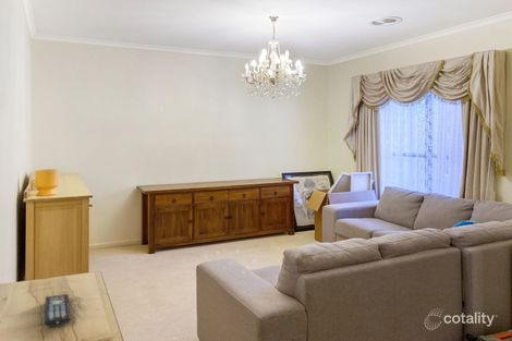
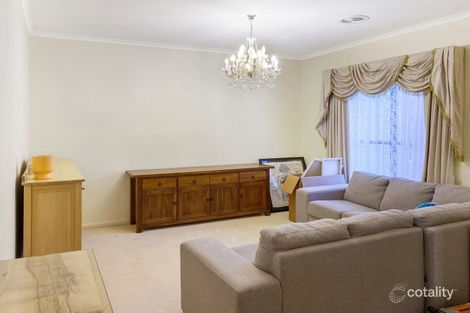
- remote control [44,293,71,327]
